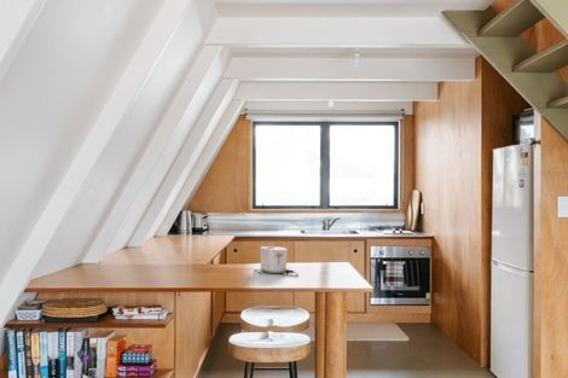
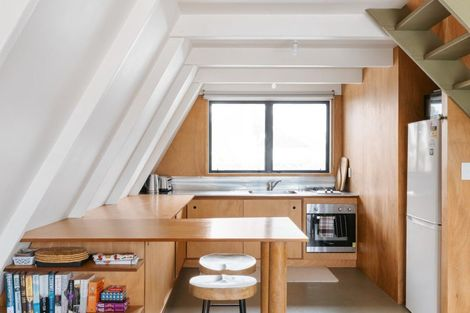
- toaster [253,245,300,278]
